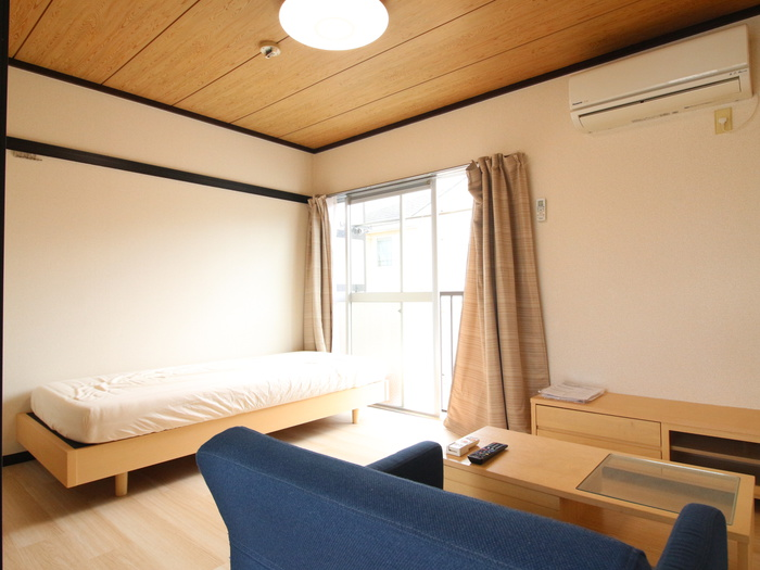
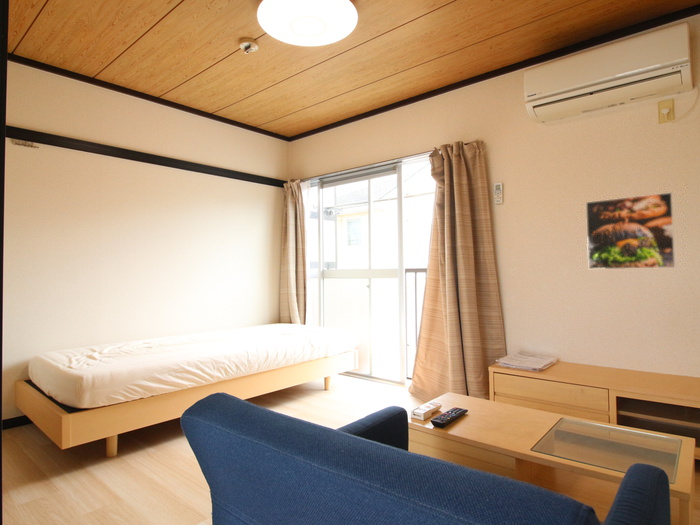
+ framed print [585,191,676,270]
